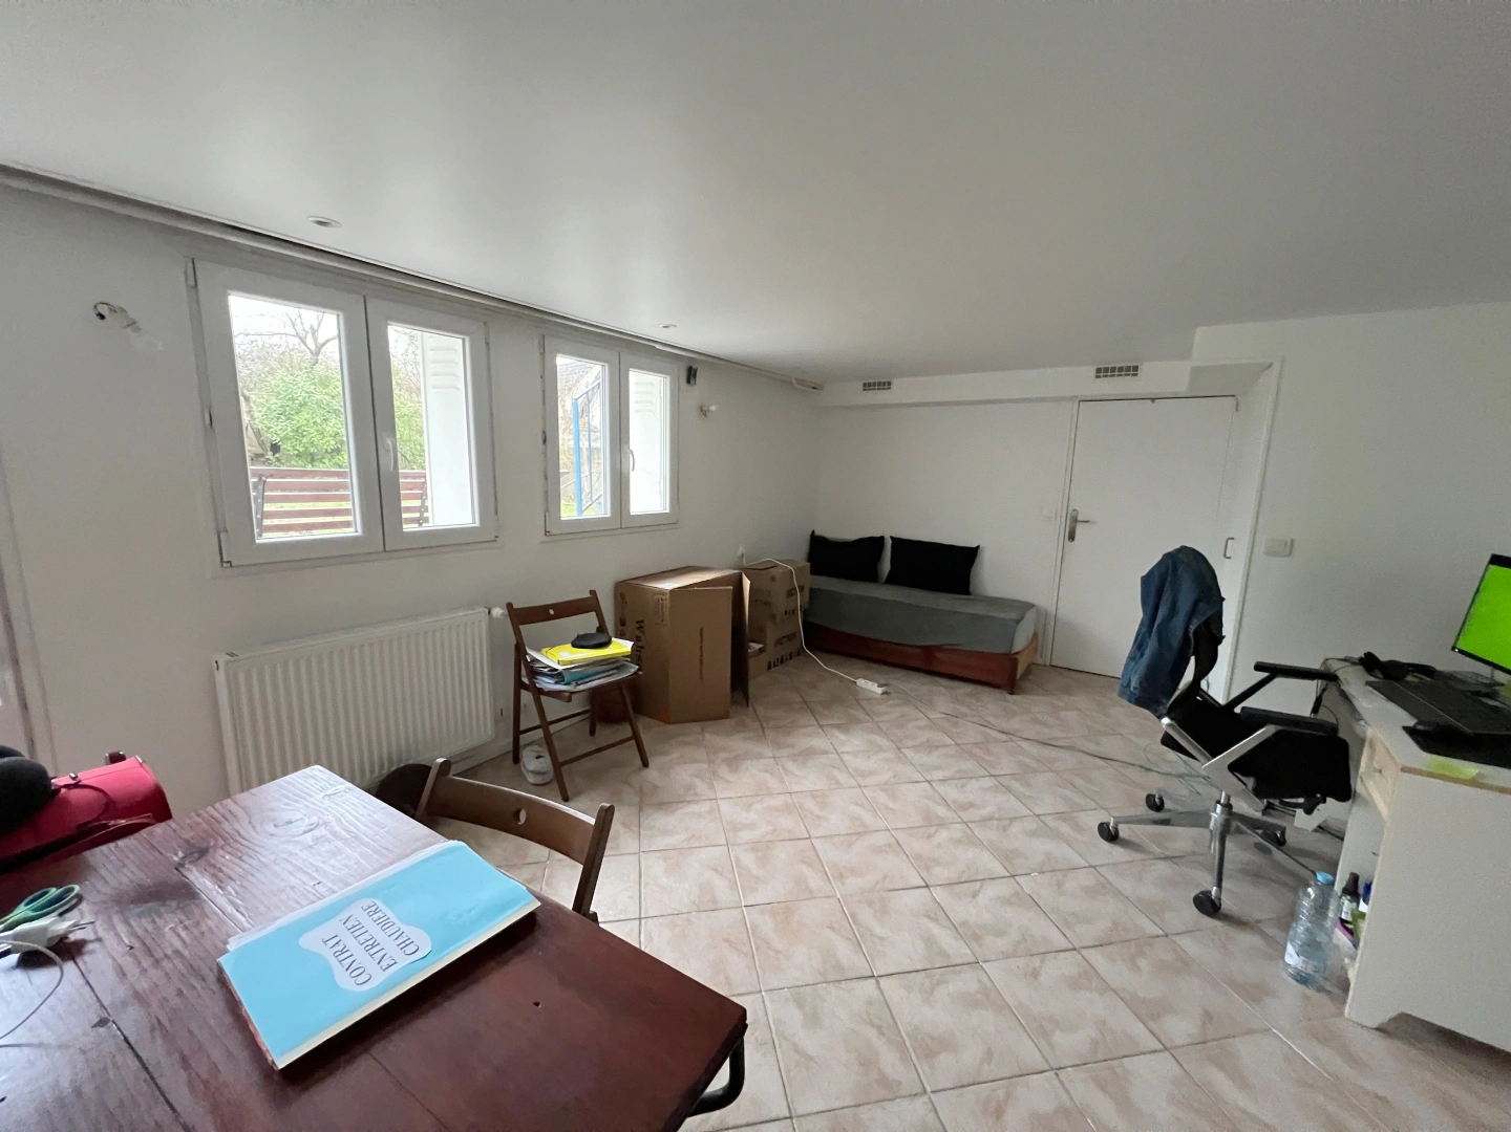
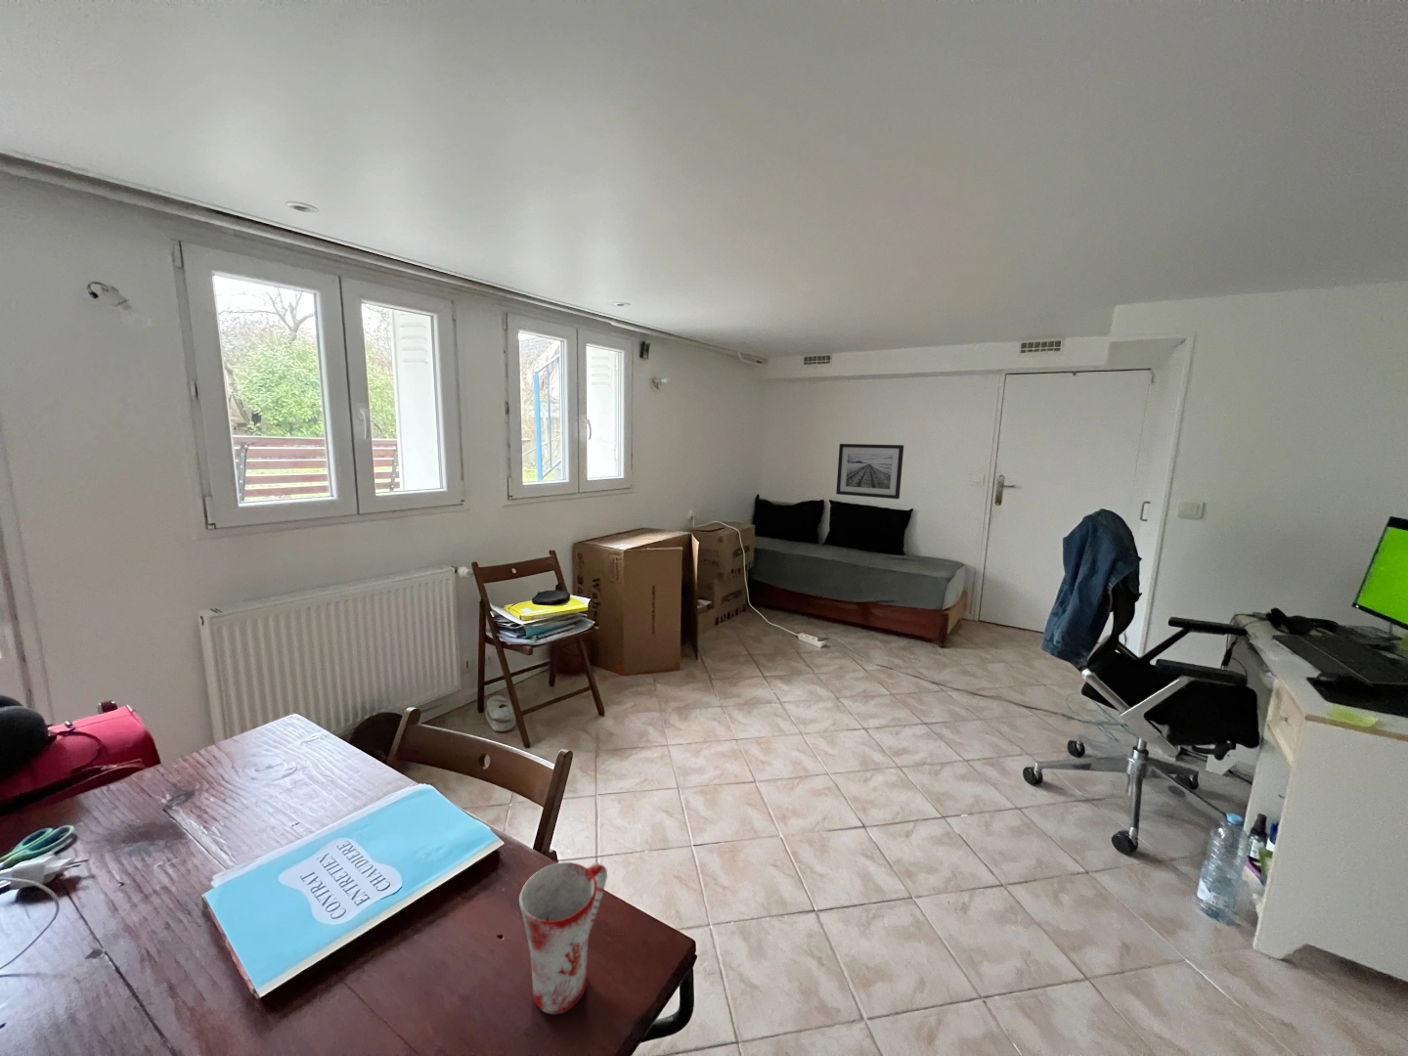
+ wall art [835,443,905,499]
+ mug [518,862,609,1015]
